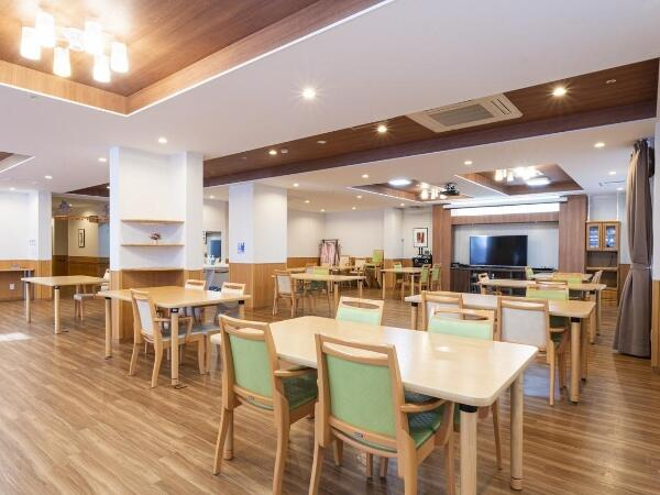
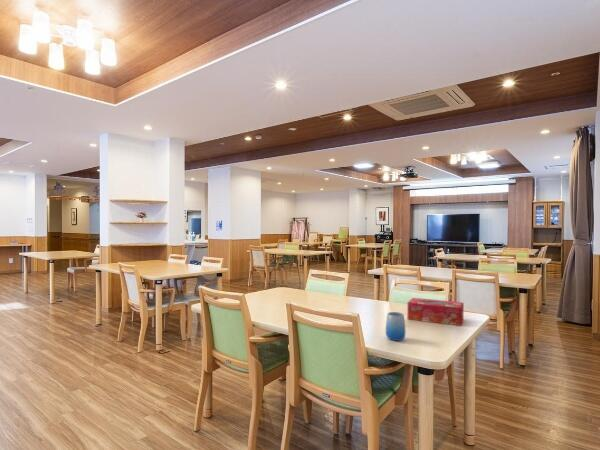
+ tissue box [407,297,465,327]
+ cup [385,311,406,342]
